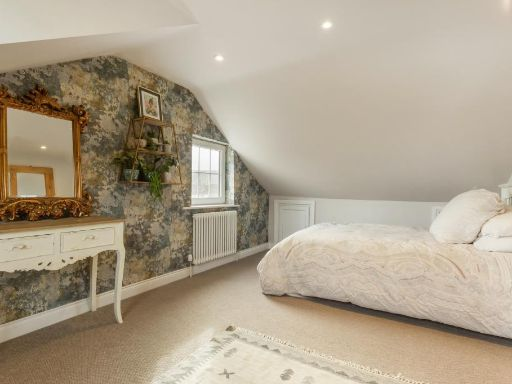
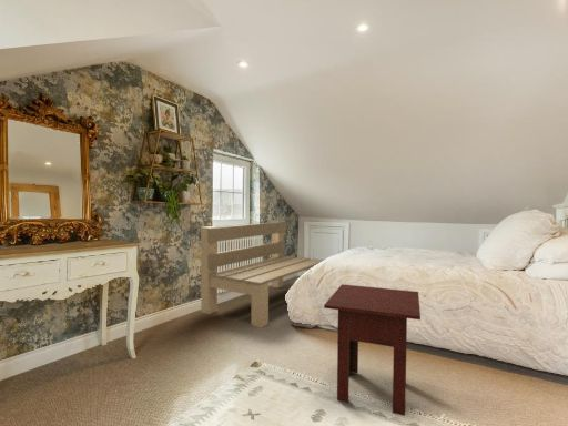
+ side table [323,283,422,417]
+ bench [200,220,325,328]
